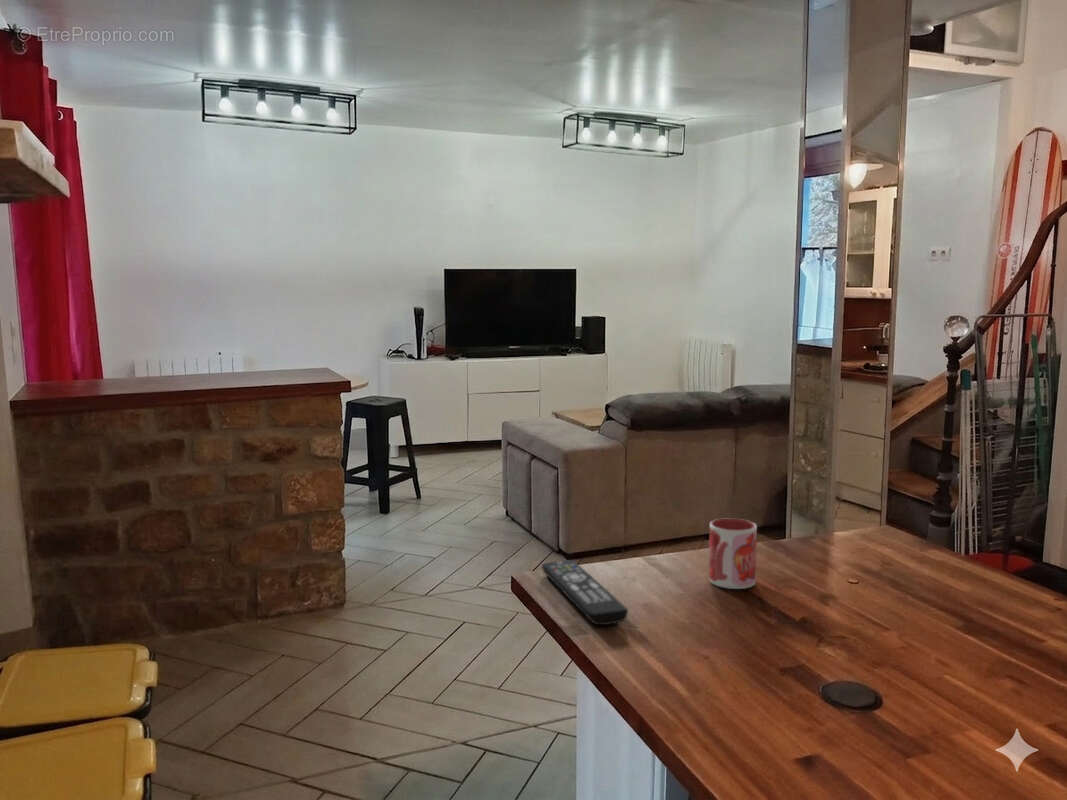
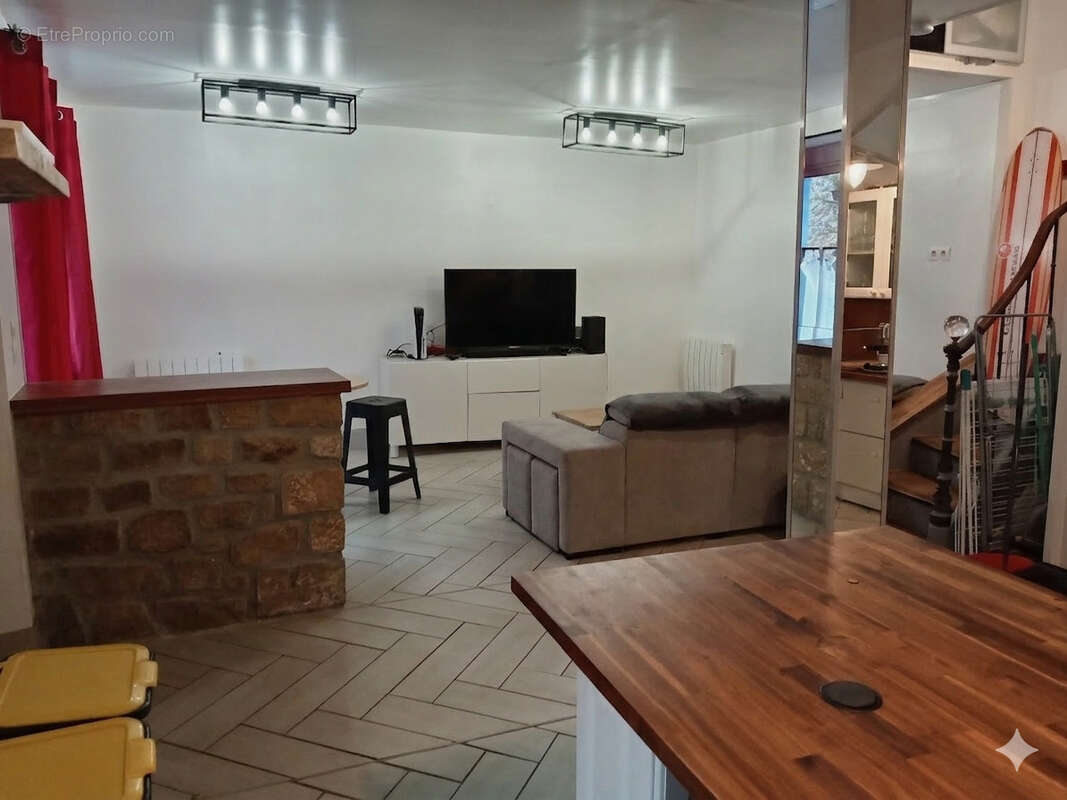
- mug [708,517,758,590]
- remote control [541,559,629,626]
